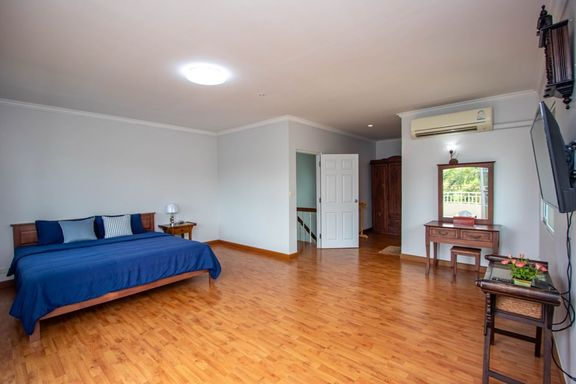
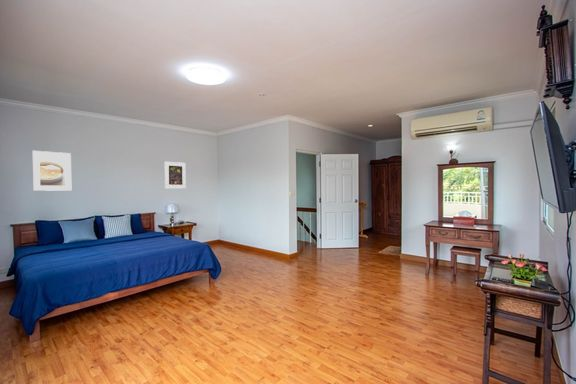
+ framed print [32,150,72,192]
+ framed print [164,161,187,189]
